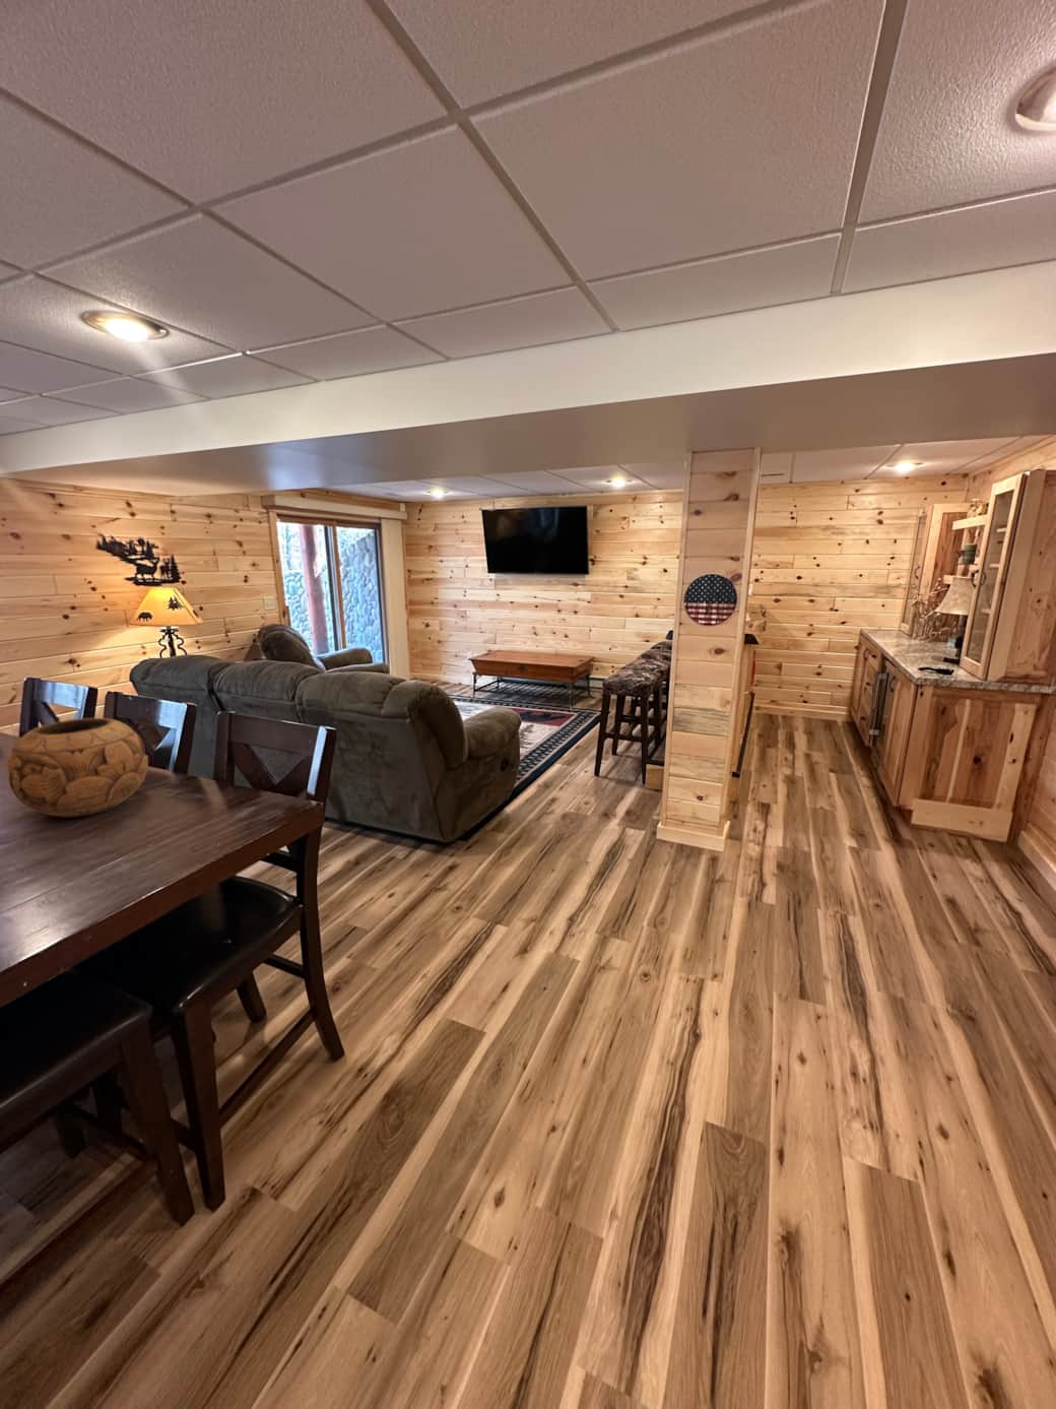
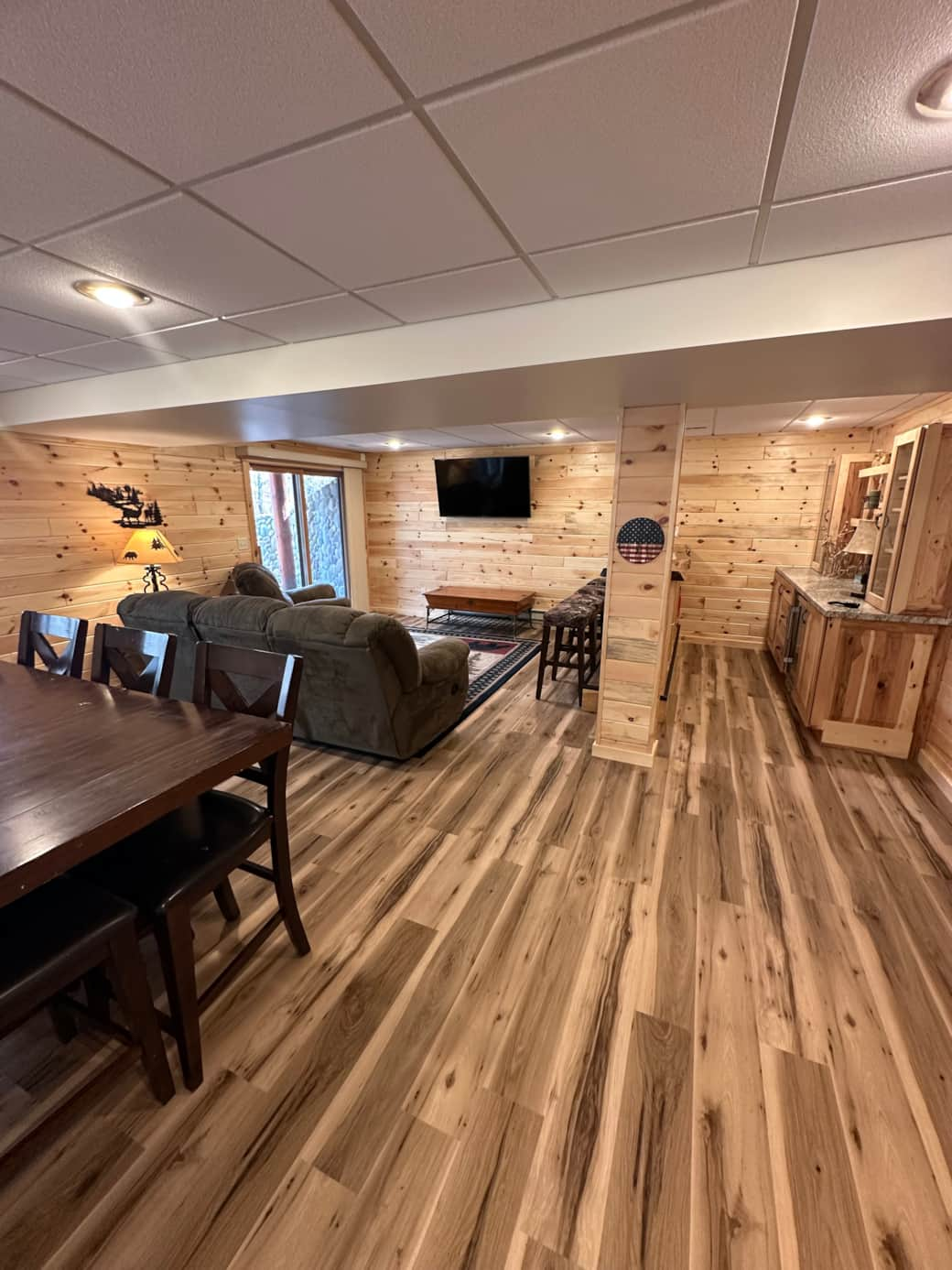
- decorative bowl [6,717,150,819]
